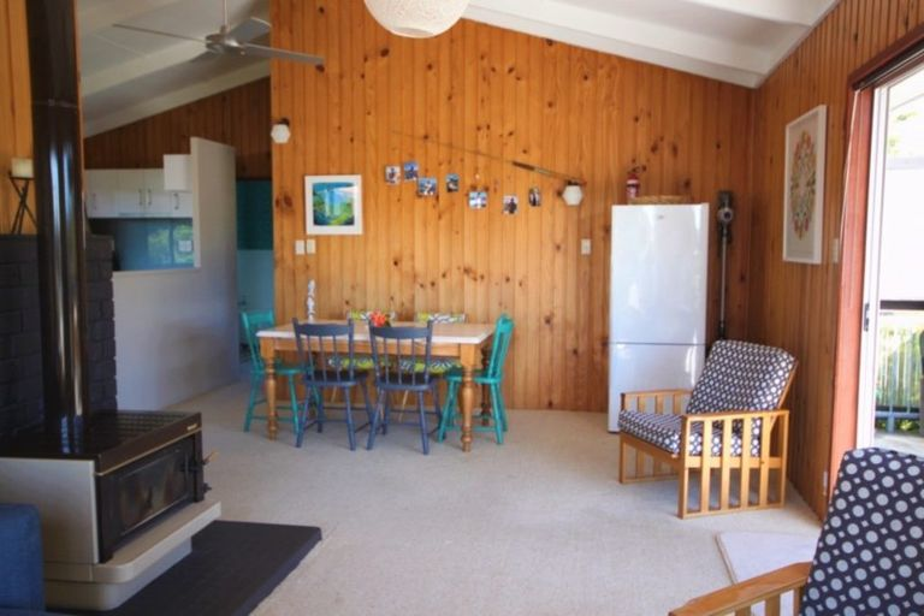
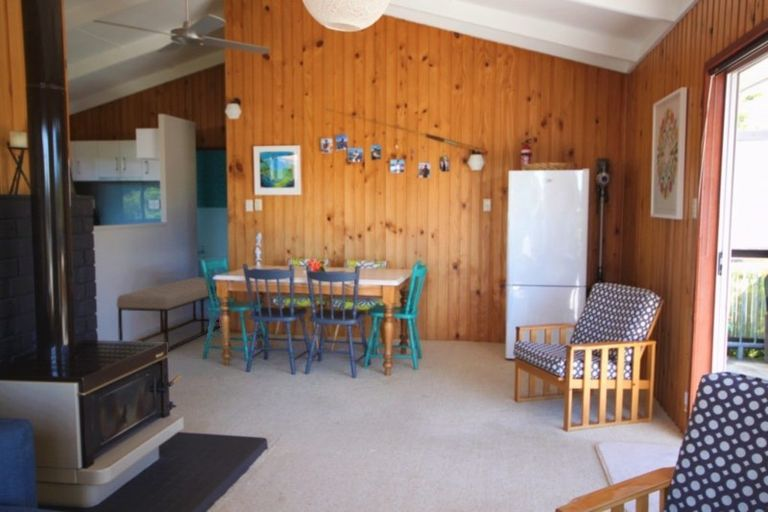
+ bench [116,277,221,352]
